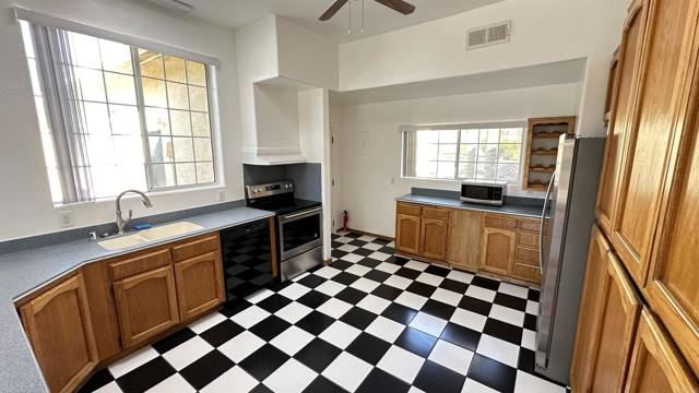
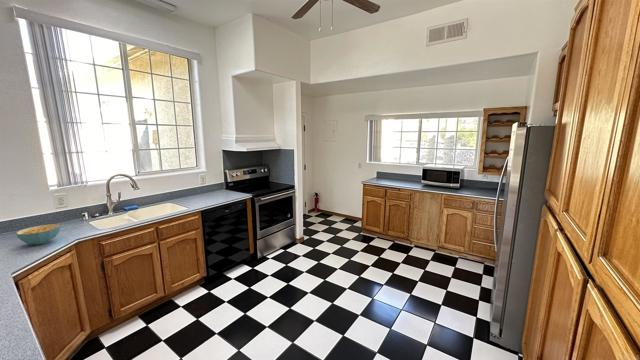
+ cereal bowl [15,223,61,246]
